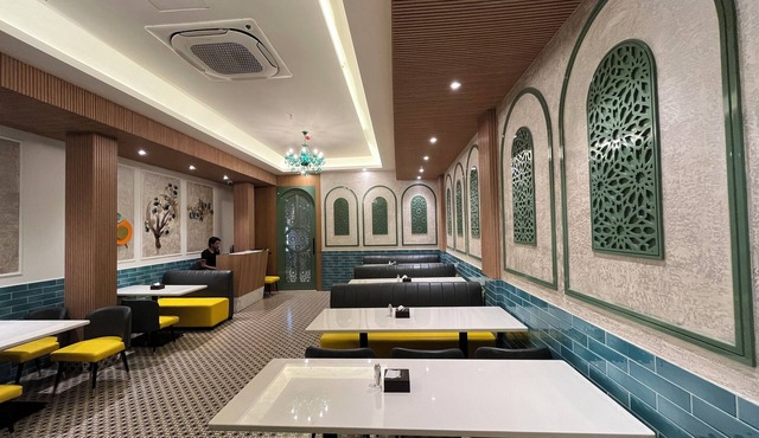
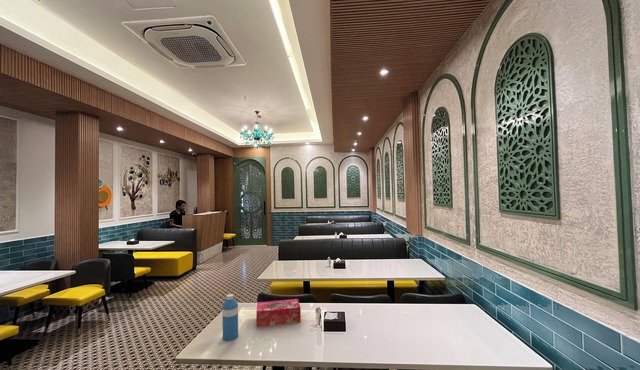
+ tissue box [255,298,302,328]
+ water bottle [221,293,239,342]
